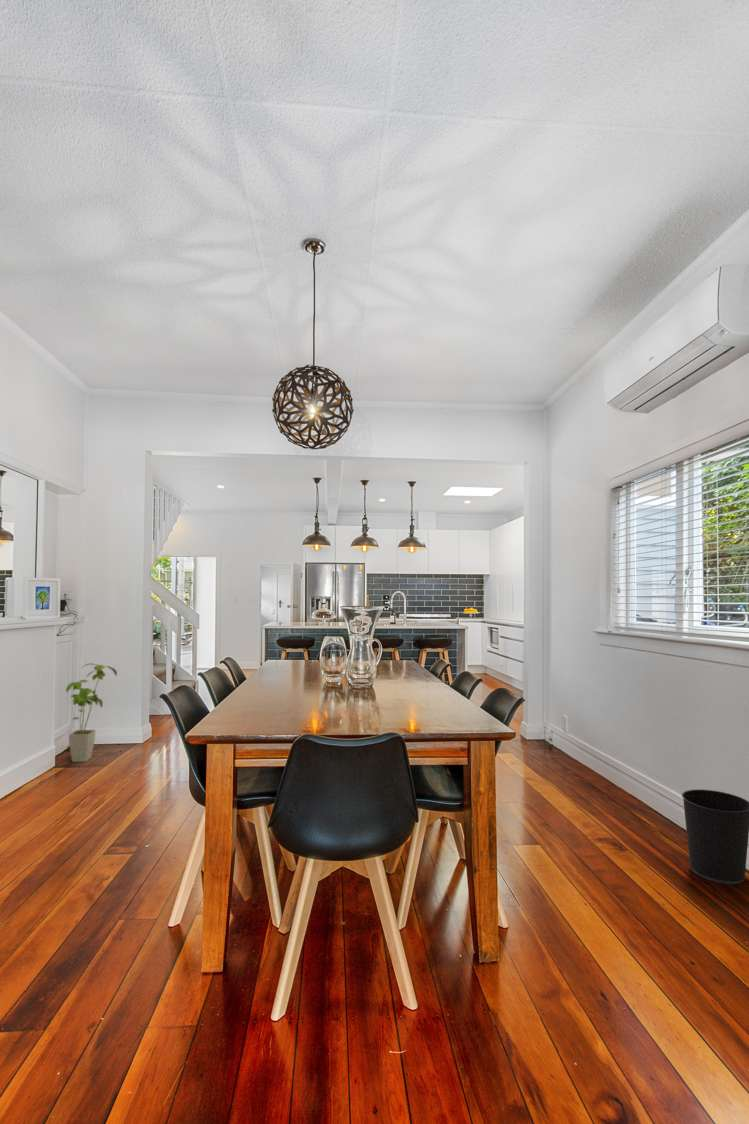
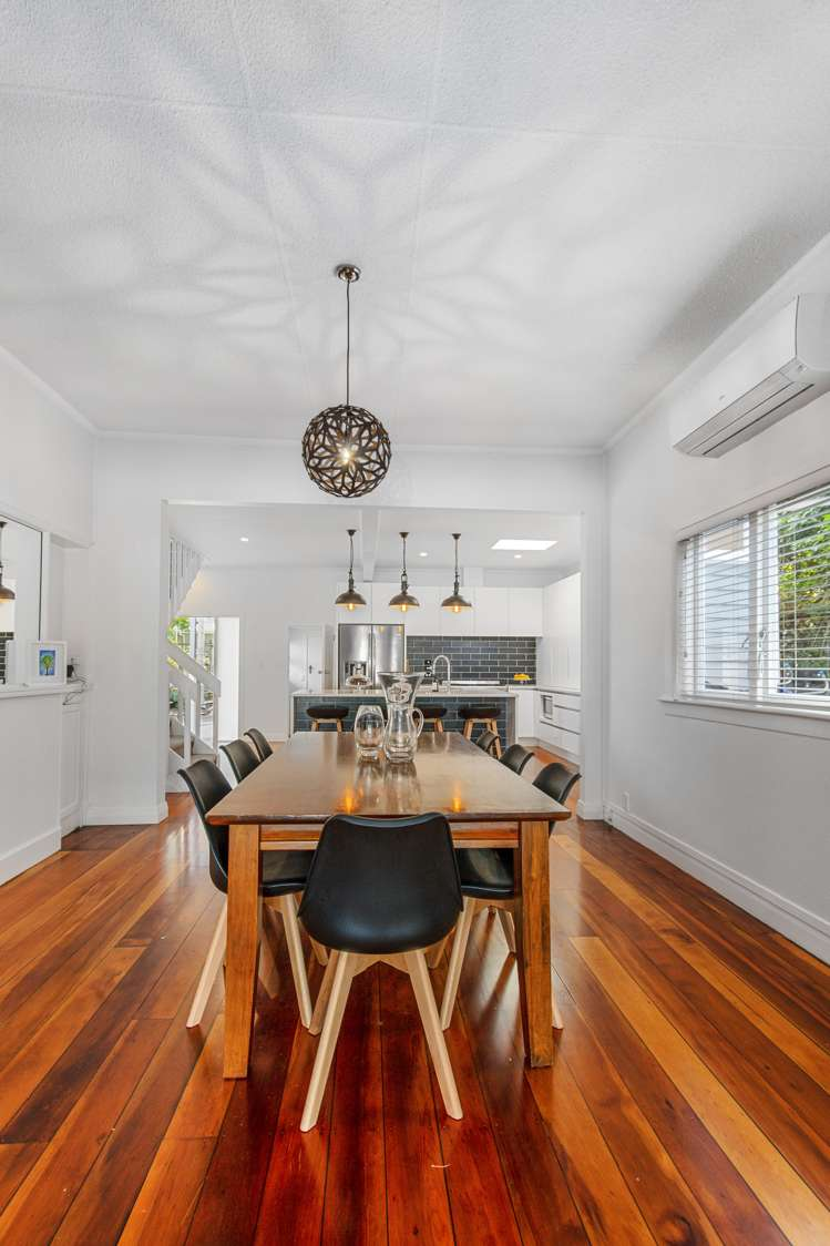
- wastebasket [681,788,749,885]
- house plant [65,662,118,763]
